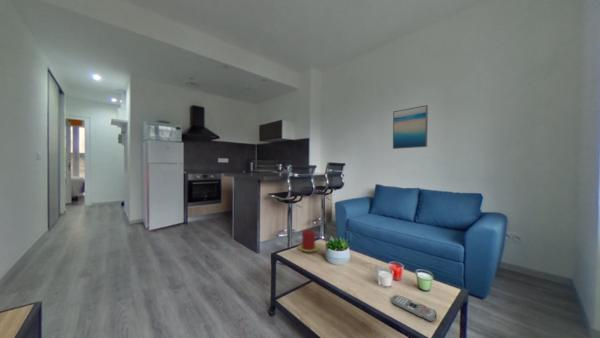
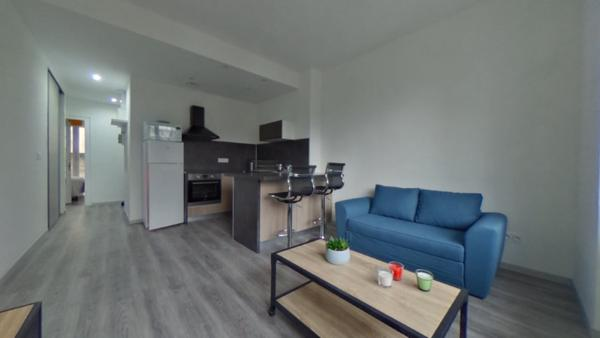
- candle [297,229,320,253]
- remote control [390,294,438,323]
- wall art [392,104,429,150]
